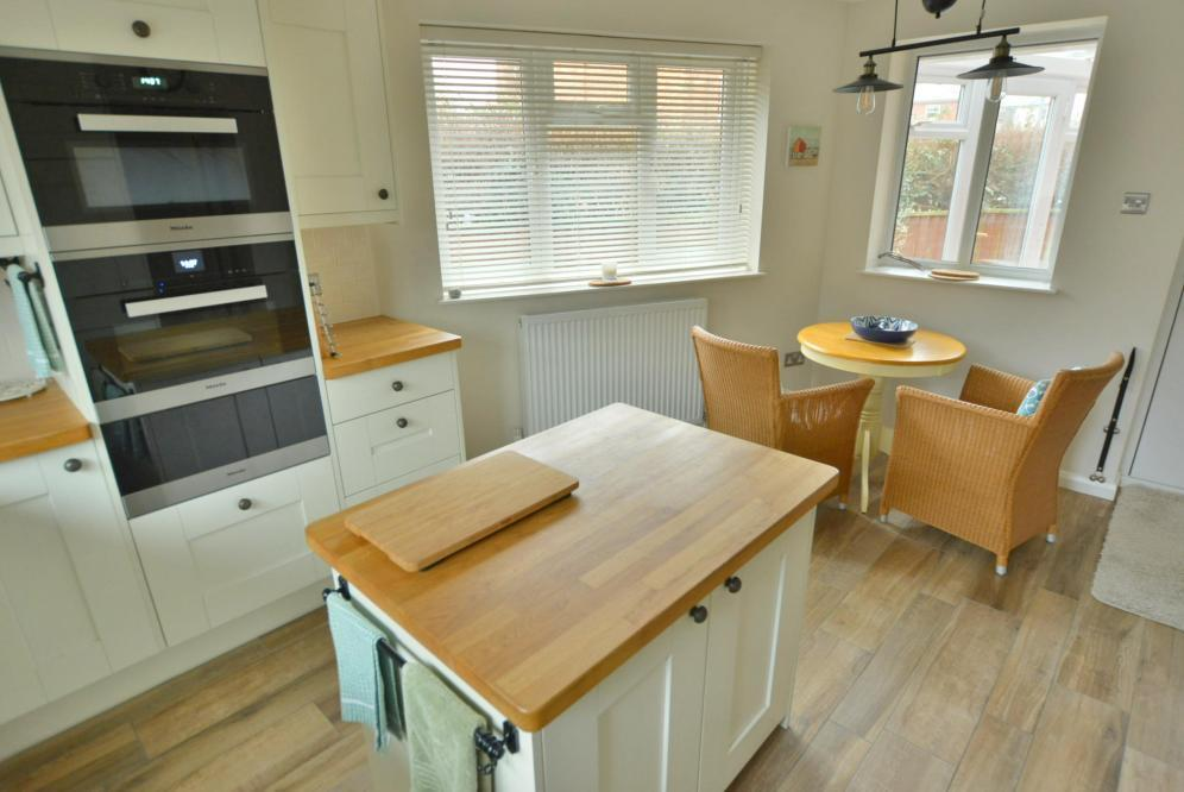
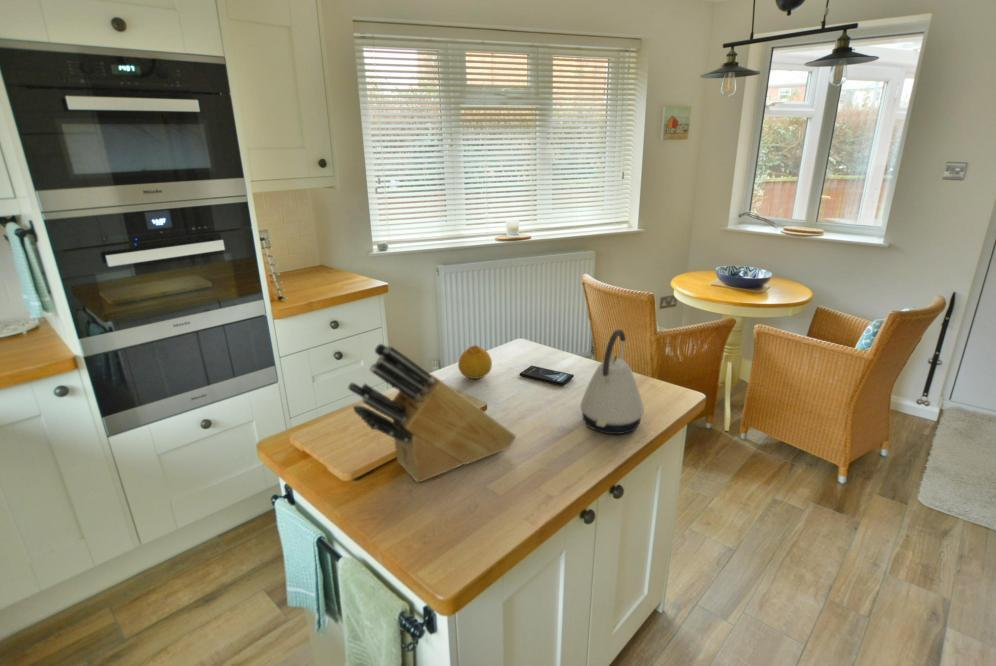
+ smartphone [518,365,575,386]
+ fruit [457,344,493,380]
+ knife block [347,343,517,484]
+ kettle [579,328,645,435]
